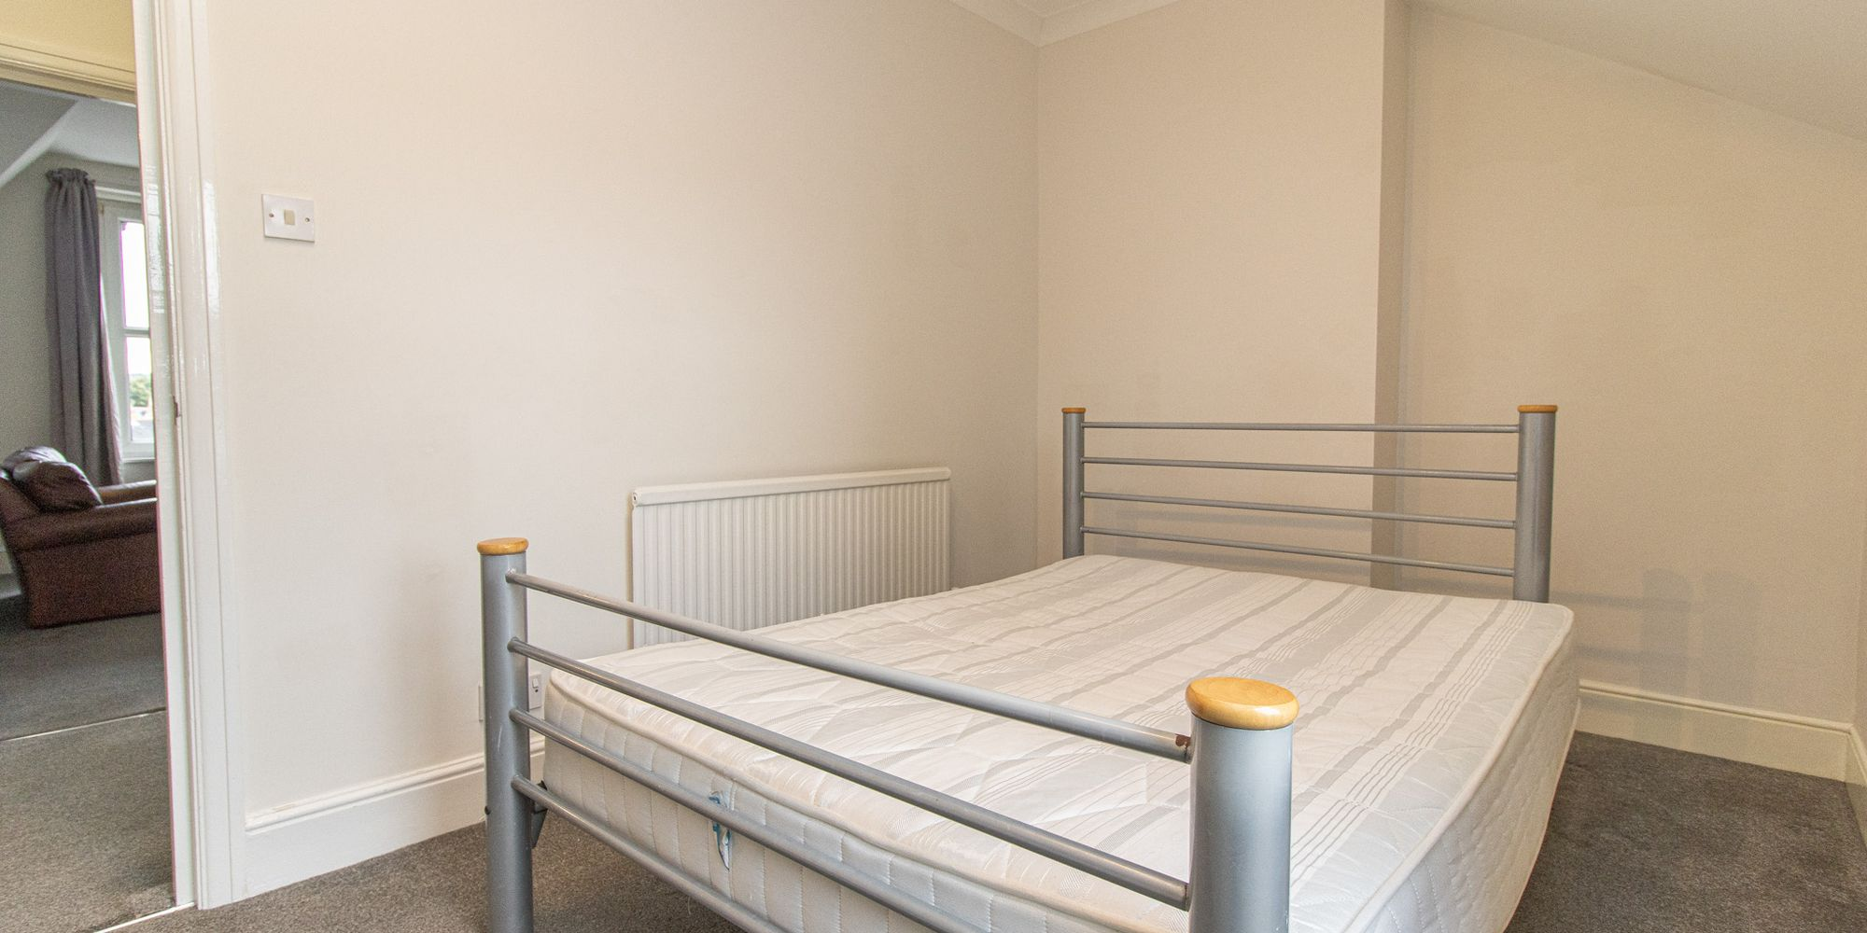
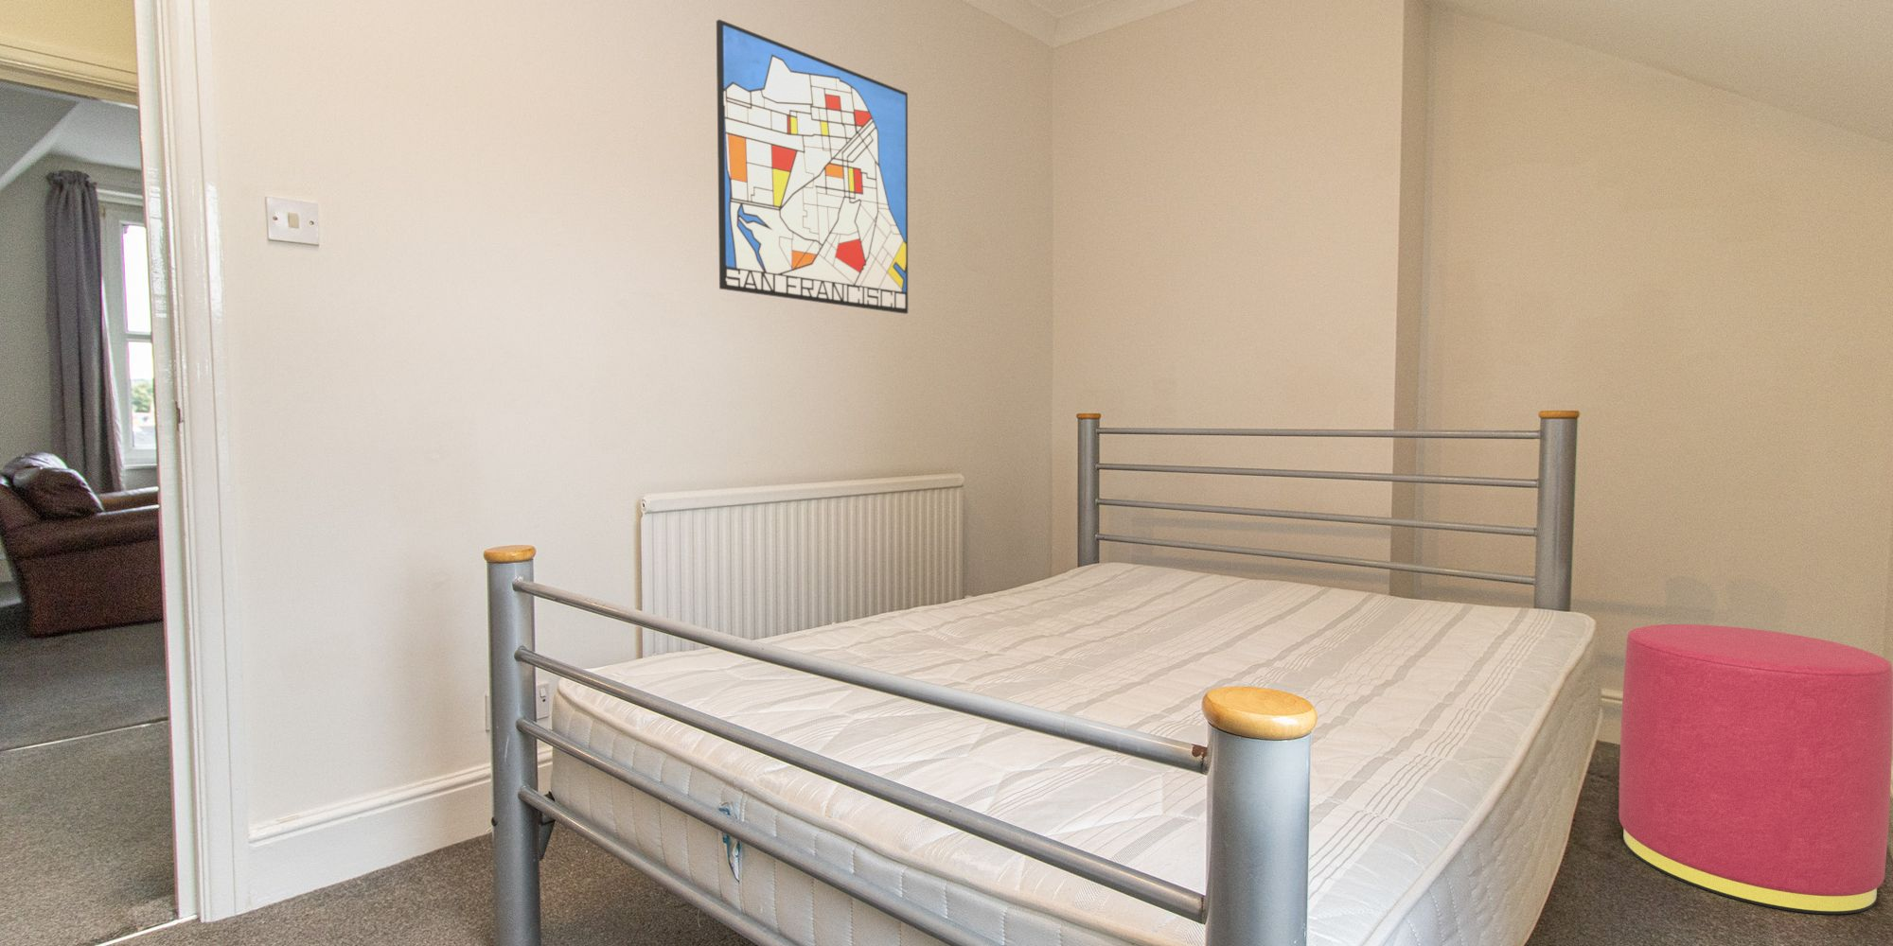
+ stool [1618,624,1893,915]
+ wall art [716,19,909,315]
